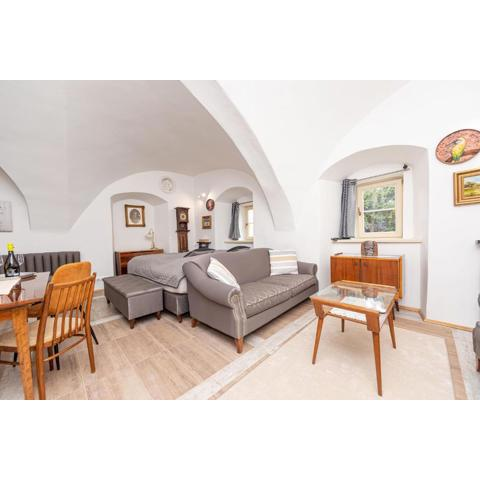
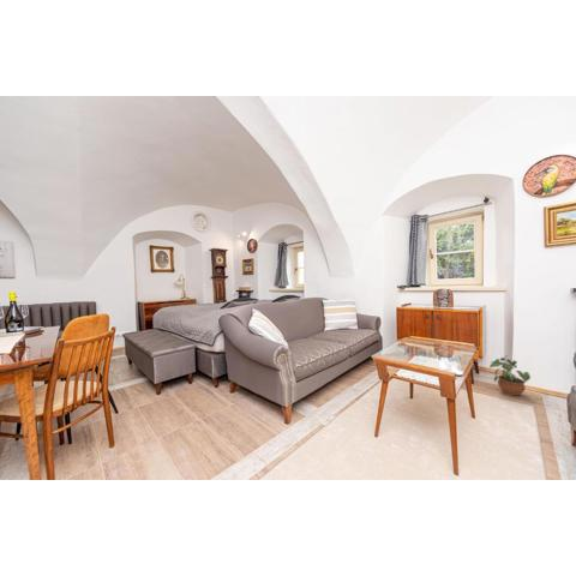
+ potted plant [488,354,532,397]
